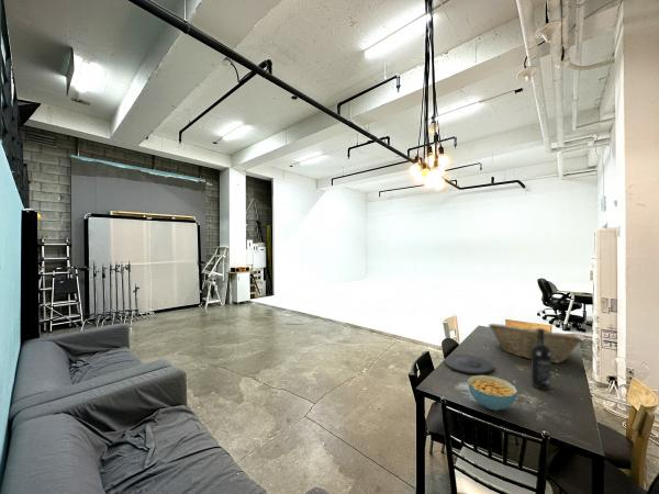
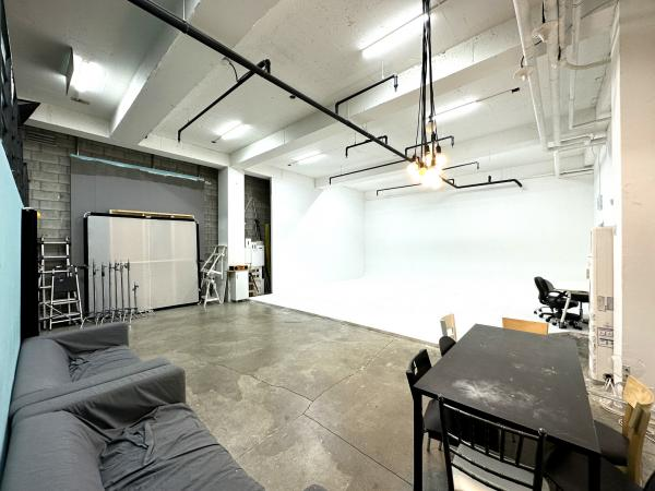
- fruit basket [488,323,582,364]
- wine bottle [529,327,552,391]
- plate [444,353,494,375]
- cereal bowl [467,374,518,411]
